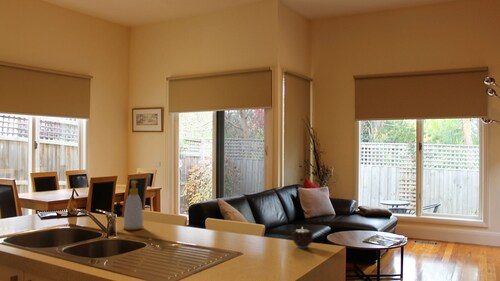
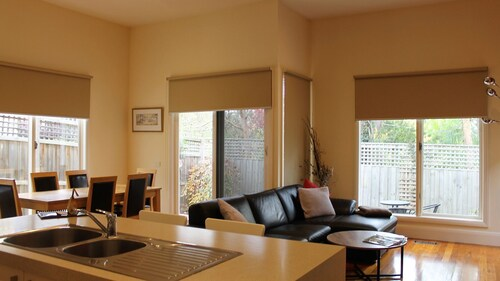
- soap bottle [122,180,145,231]
- candle [291,227,314,249]
